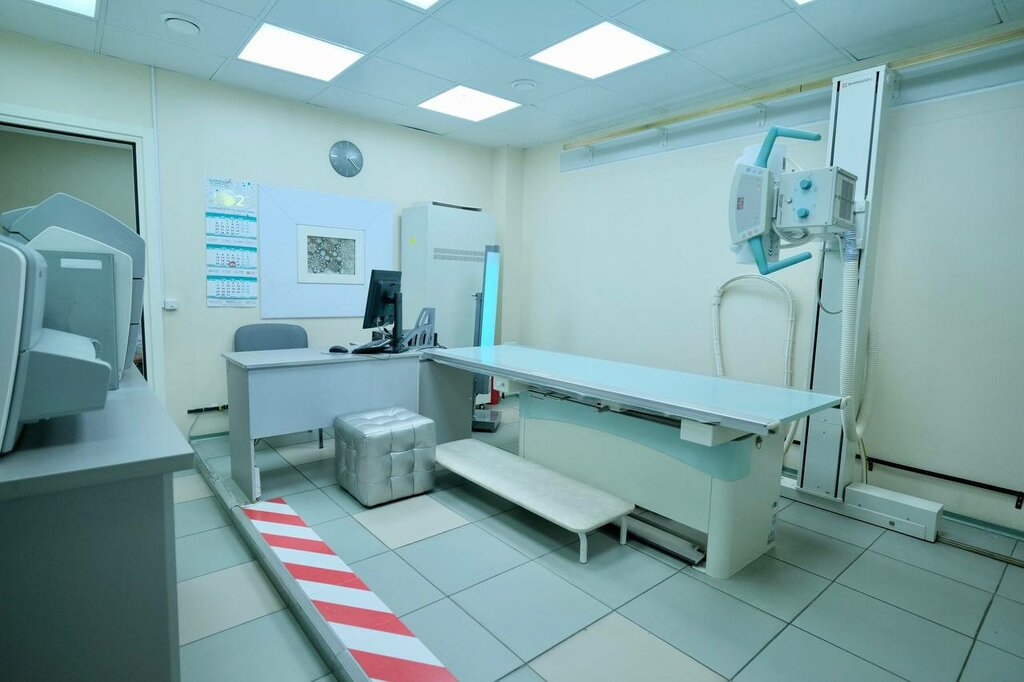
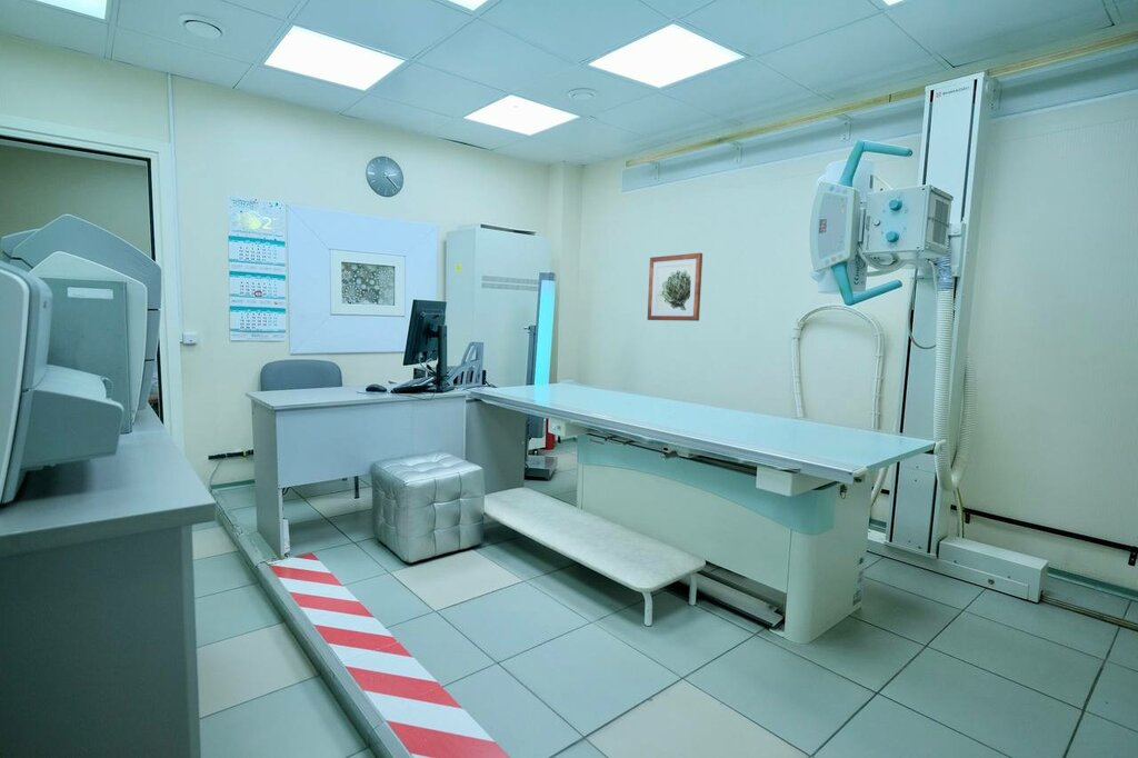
+ wall art [647,252,703,322]
